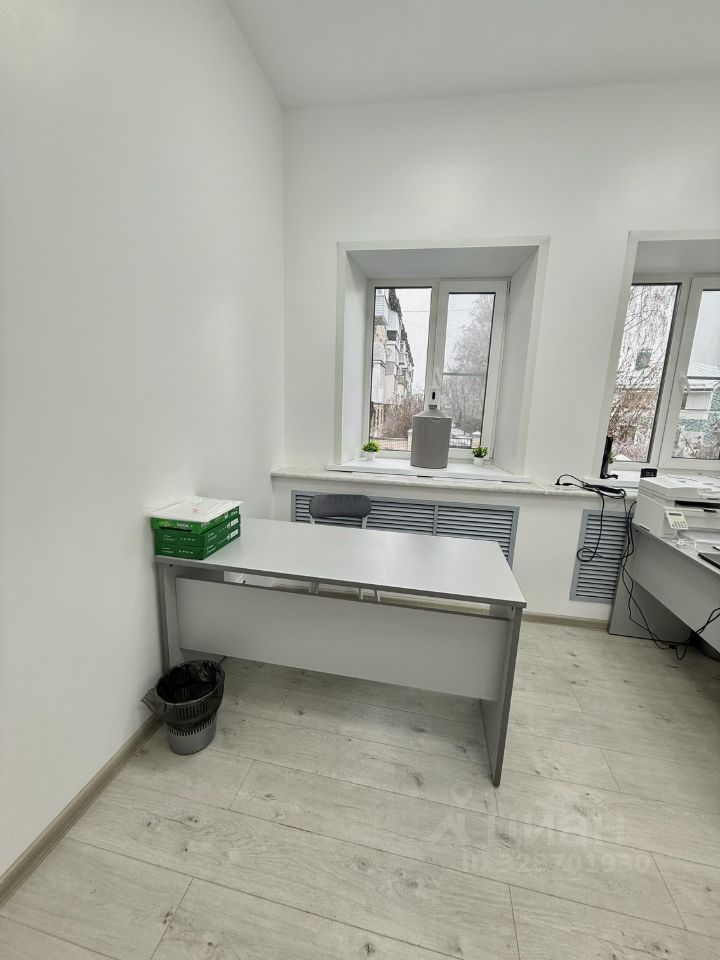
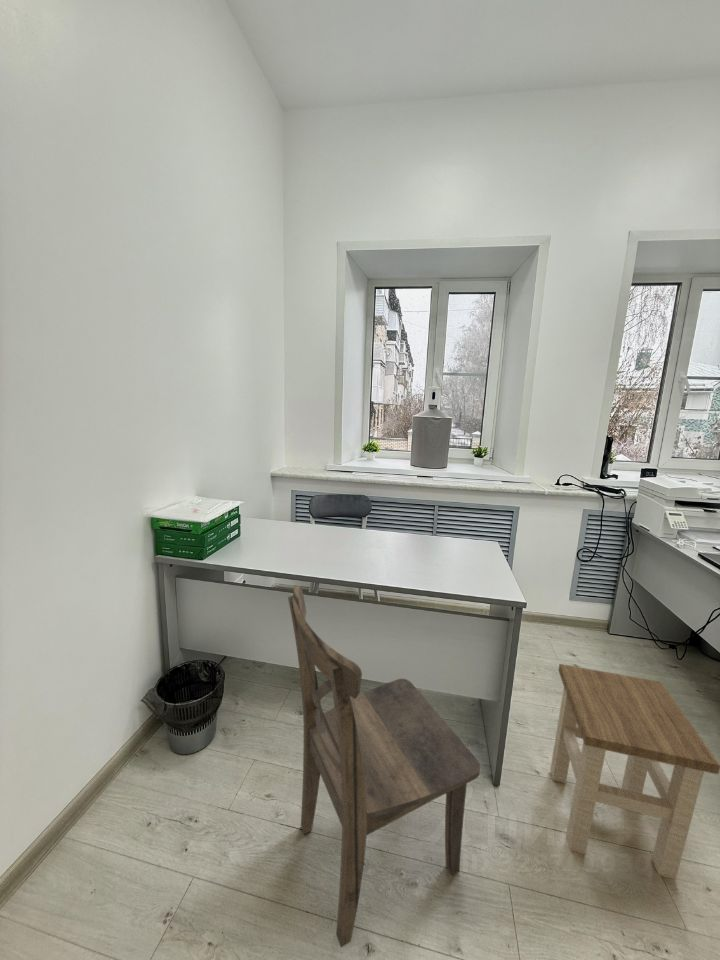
+ dining chair [287,585,481,948]
+ stool [549,663,720,881]
